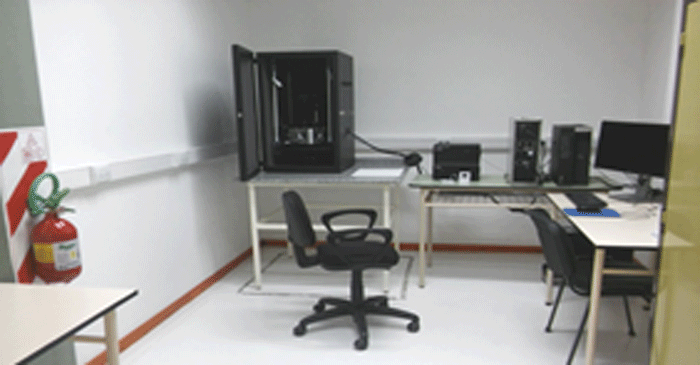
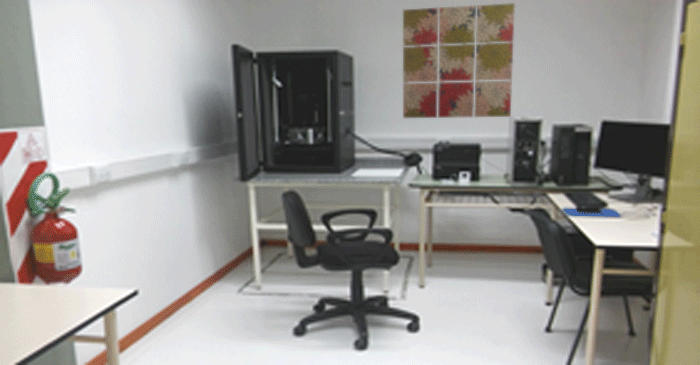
+ wall art [402,2,516,119]
